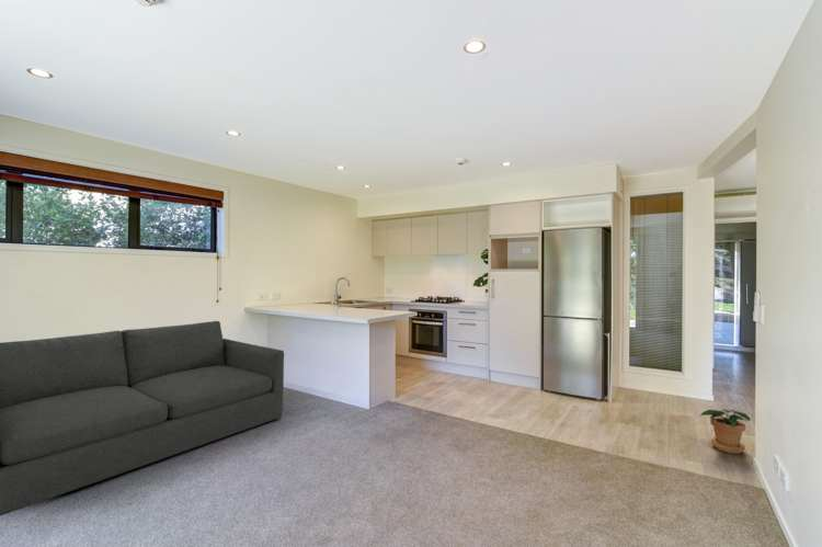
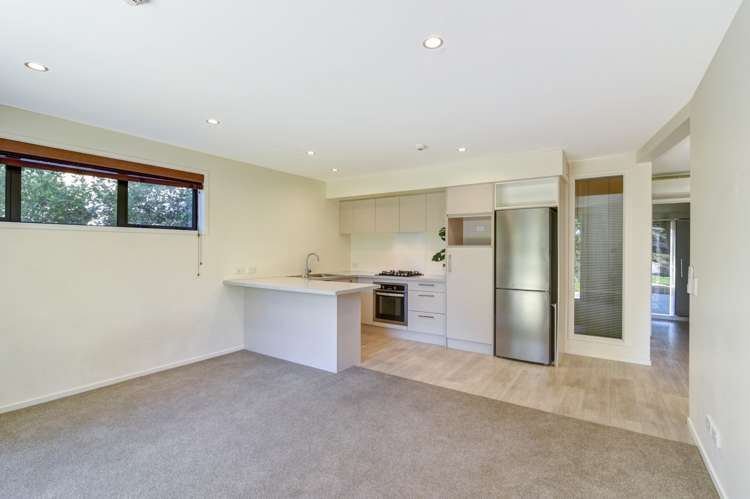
- sofa [0,320,285,517]
- potted plant [698,408,752,455]
